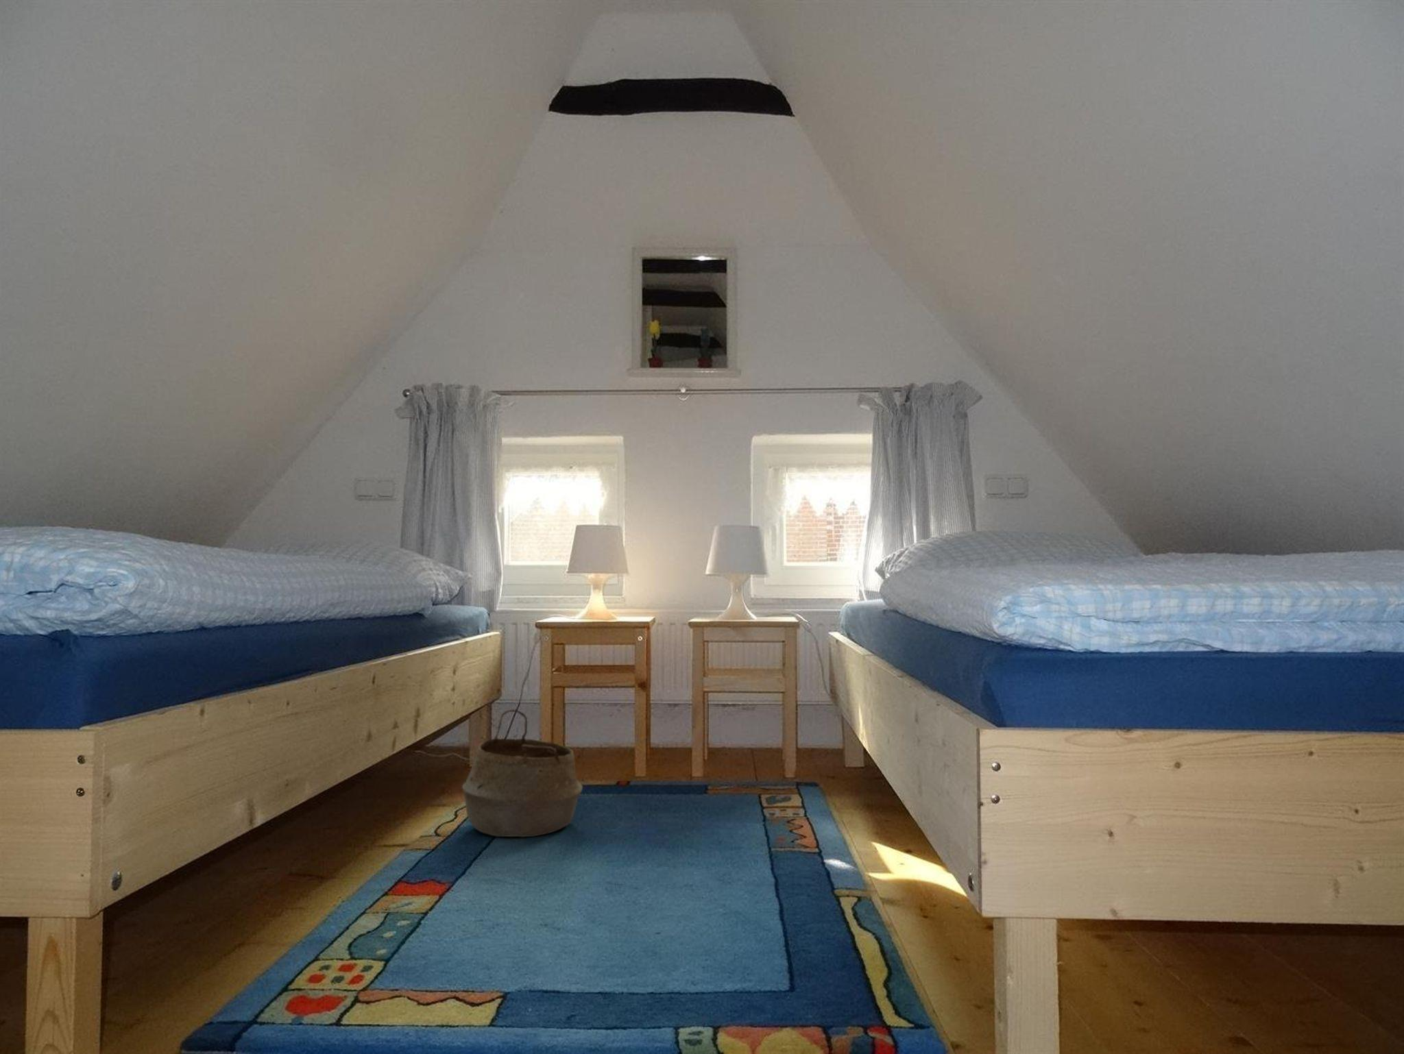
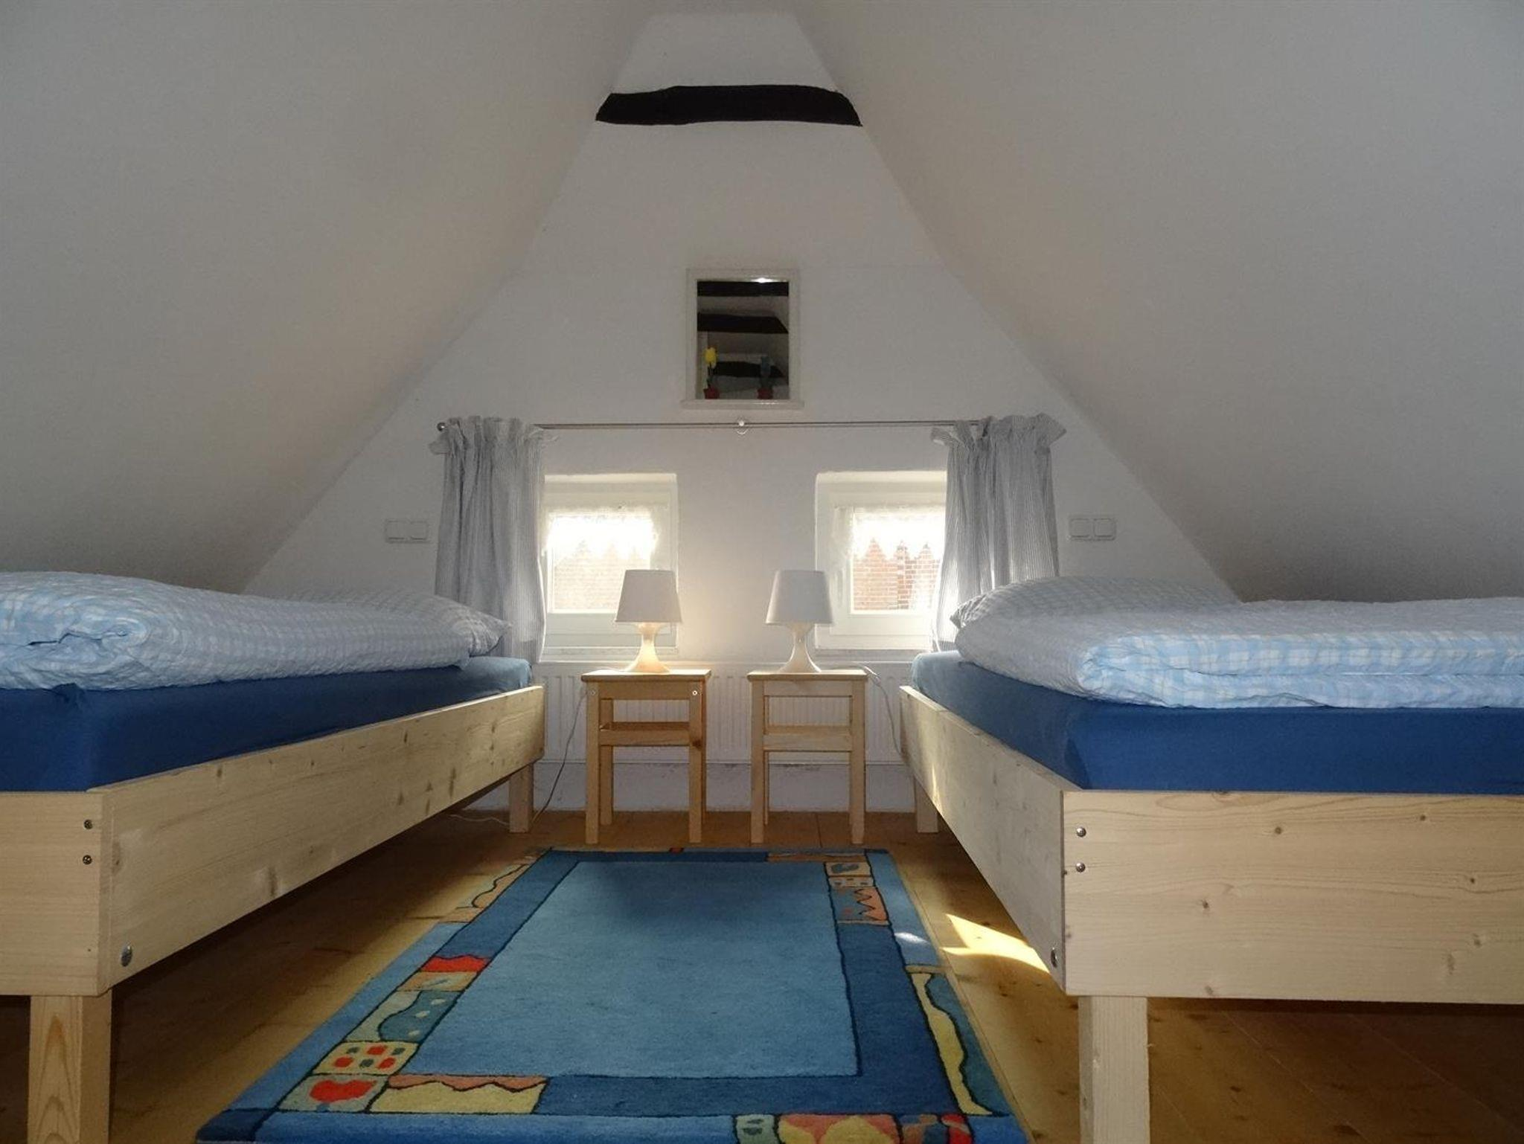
- woven basket [462,709,584,837]
